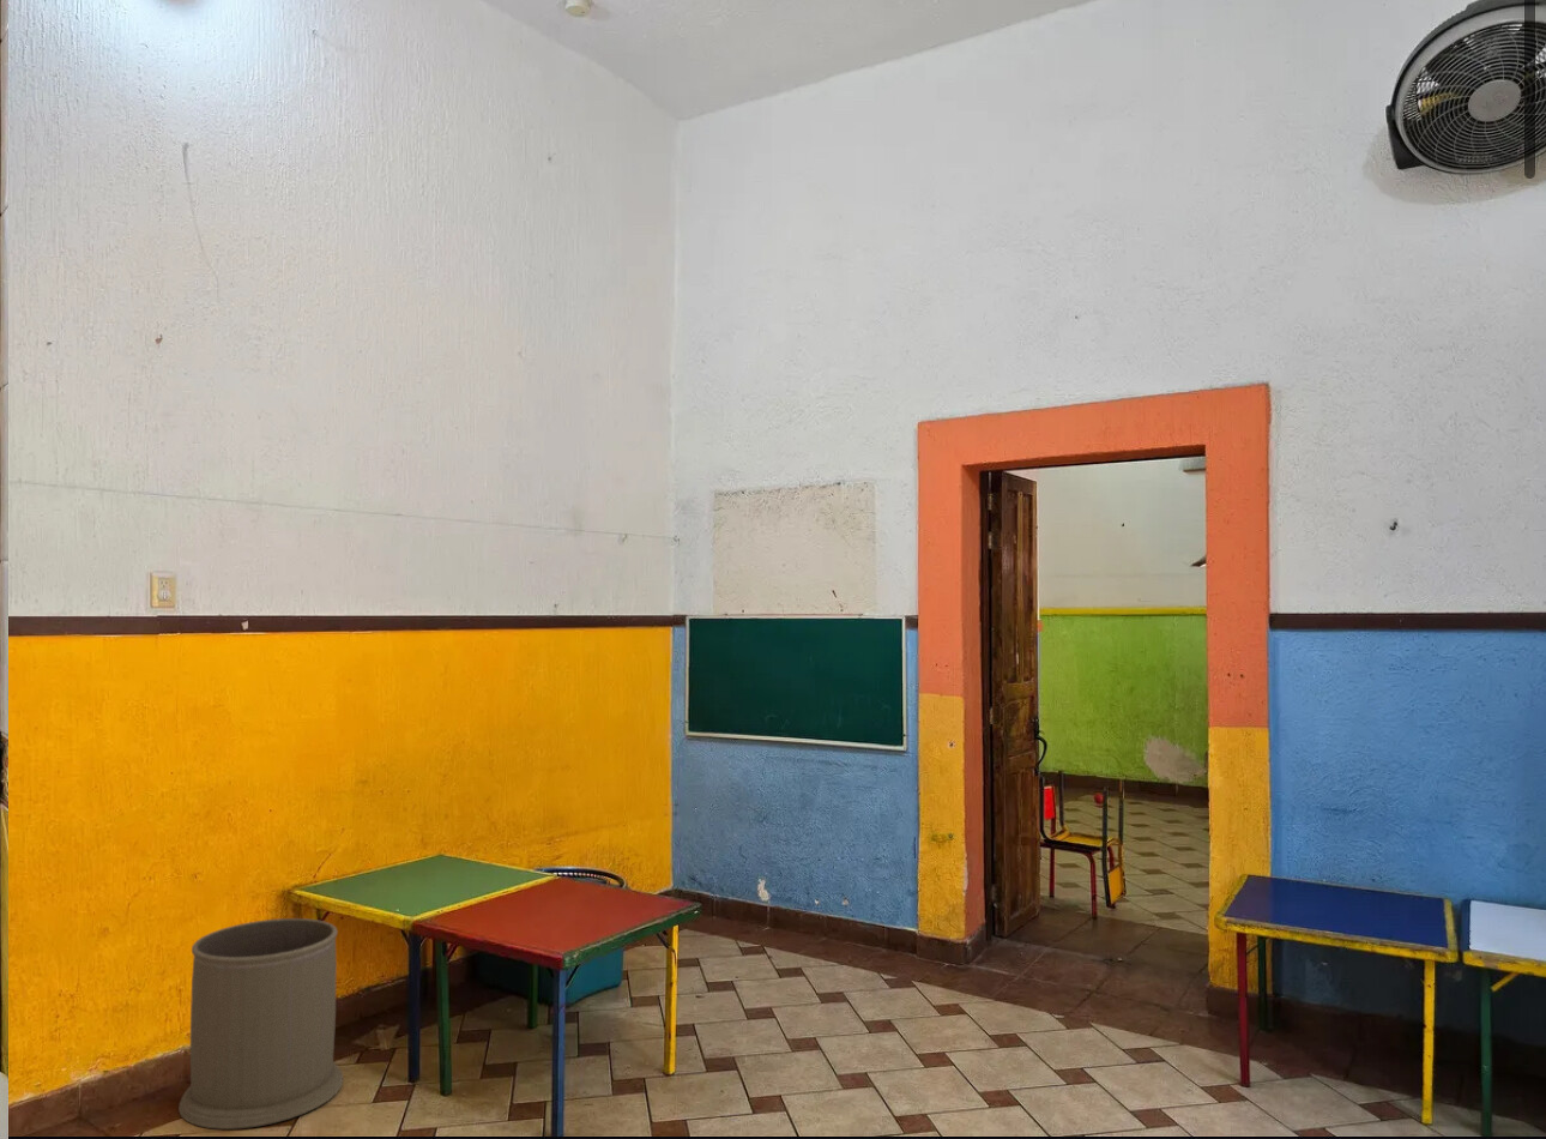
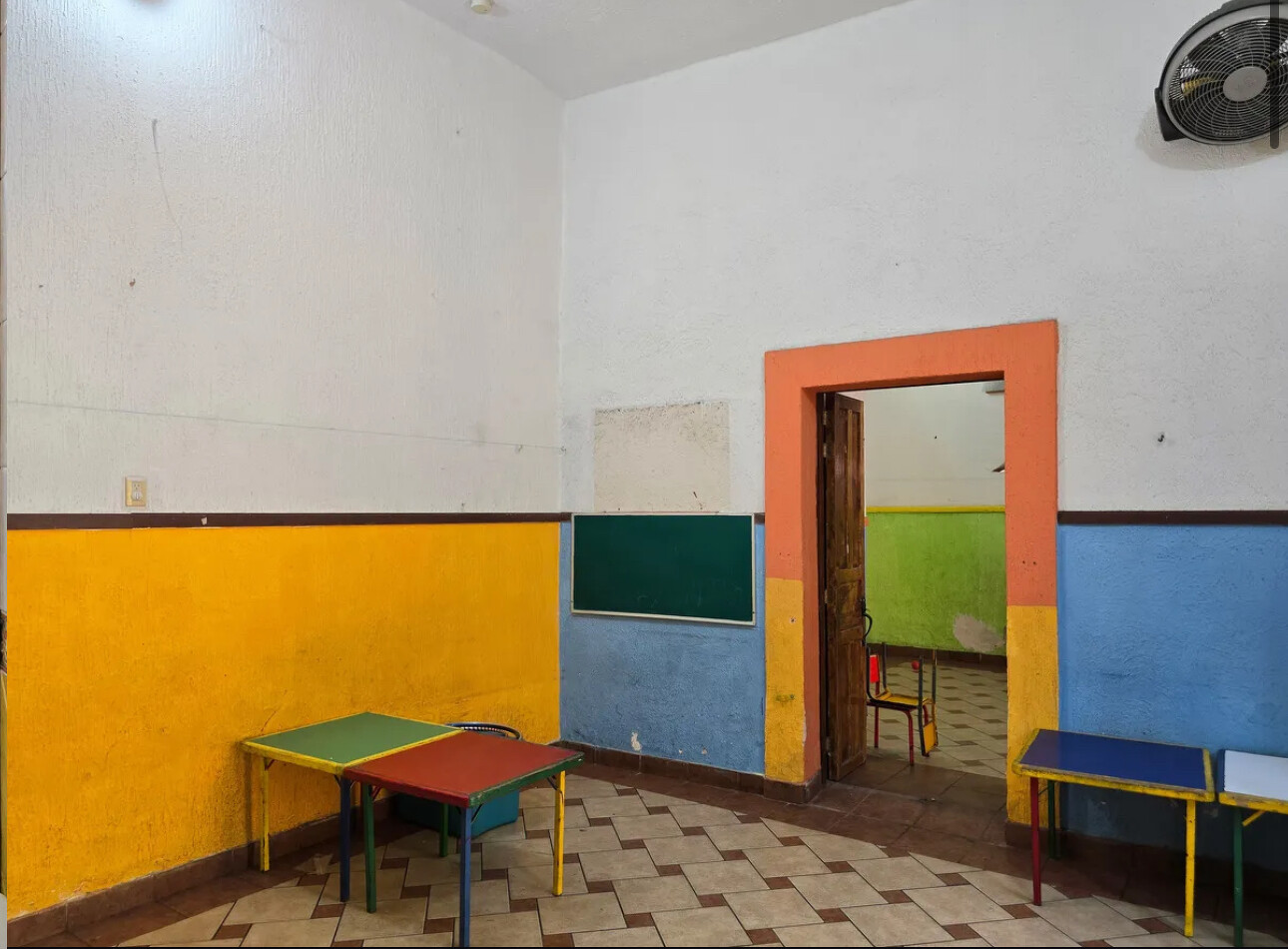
- trash can [178,917,344,1131]
